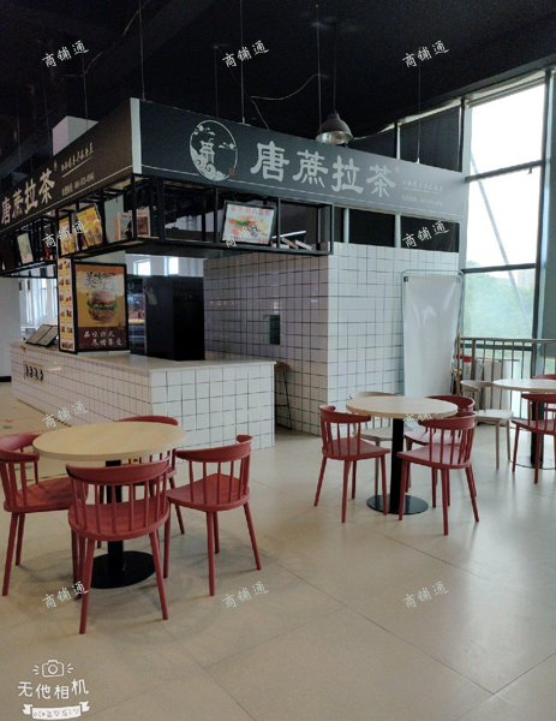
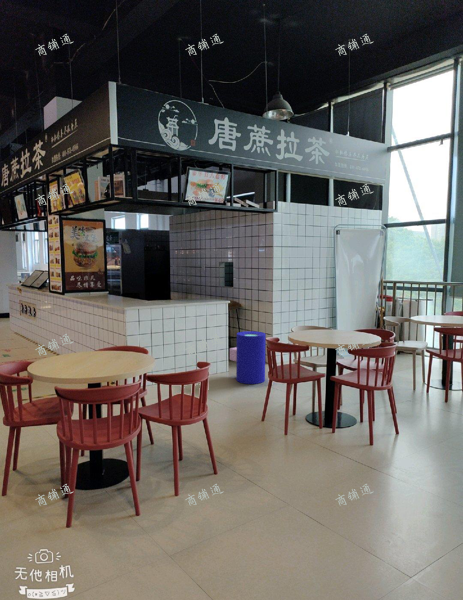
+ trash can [229,330,267,385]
